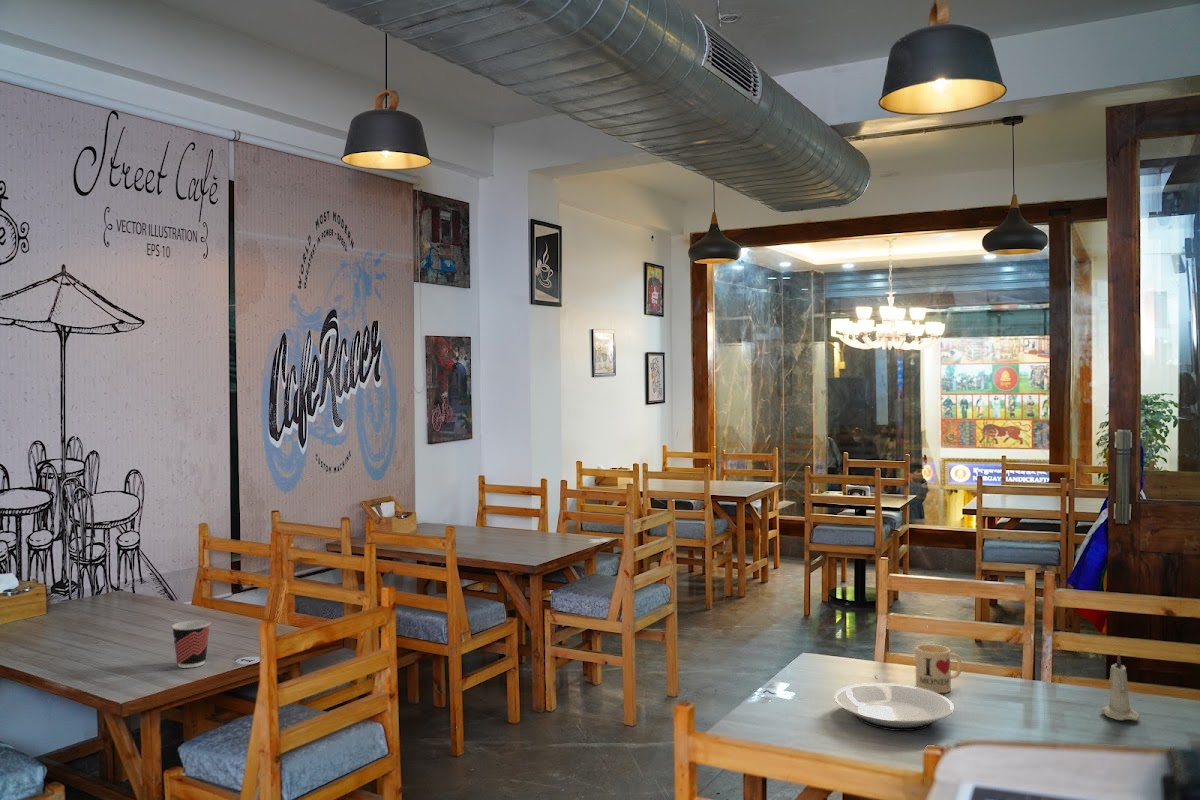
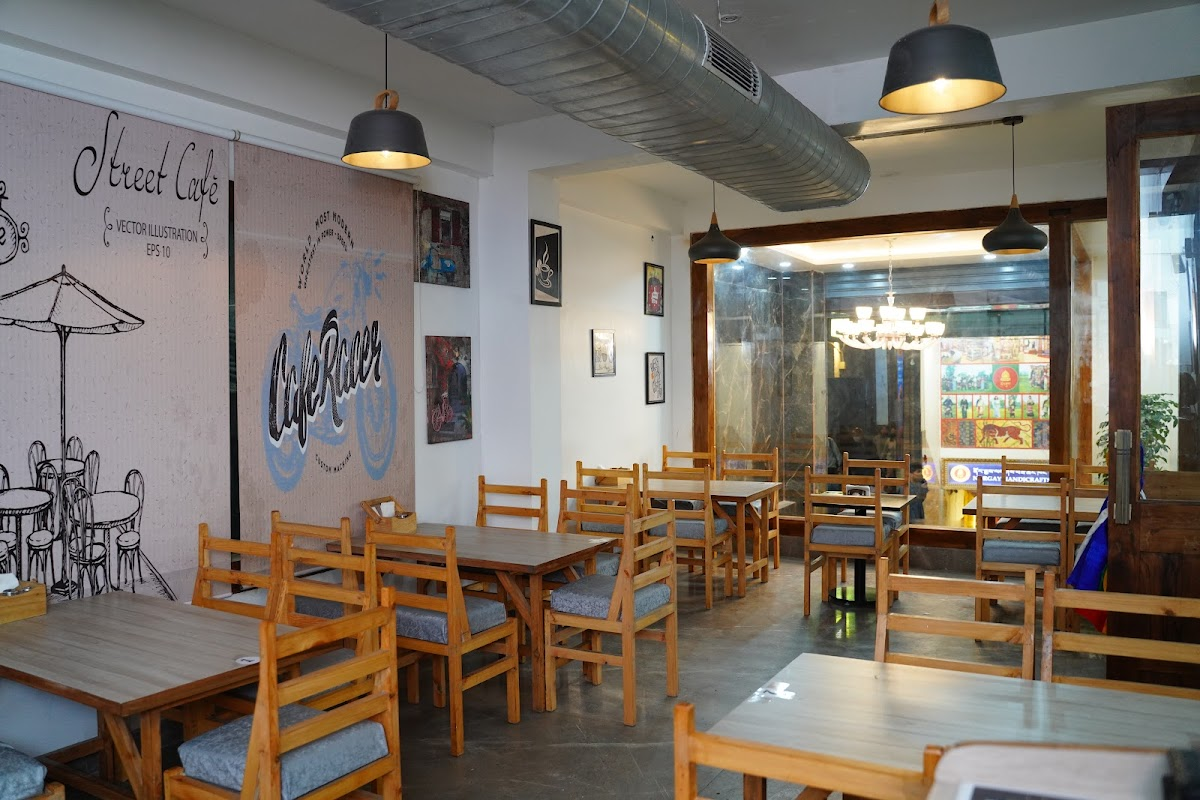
- candle [1100,653,1141,721]
- plate [834,682,955,732]
- cup [171,619,211,669]
- mug [914,643,963,694]
